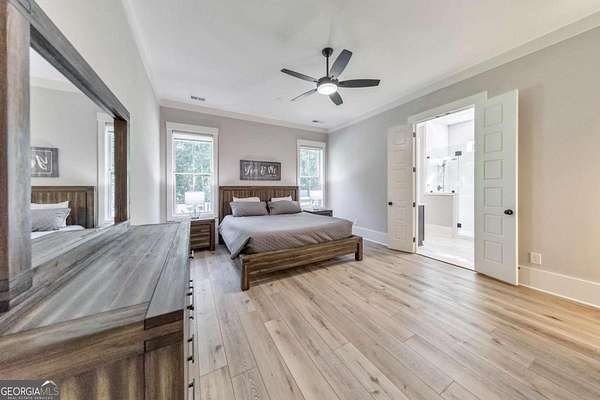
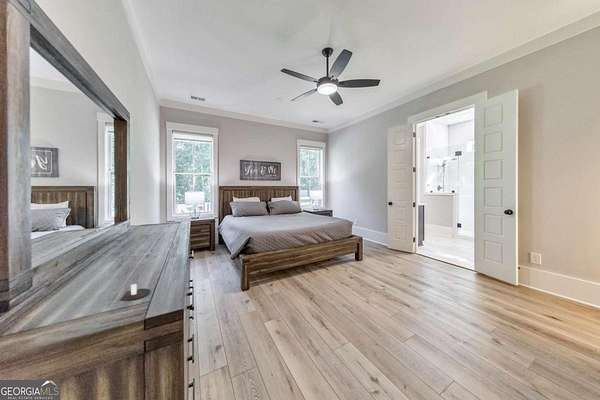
+ candle [120,283,152,302]
